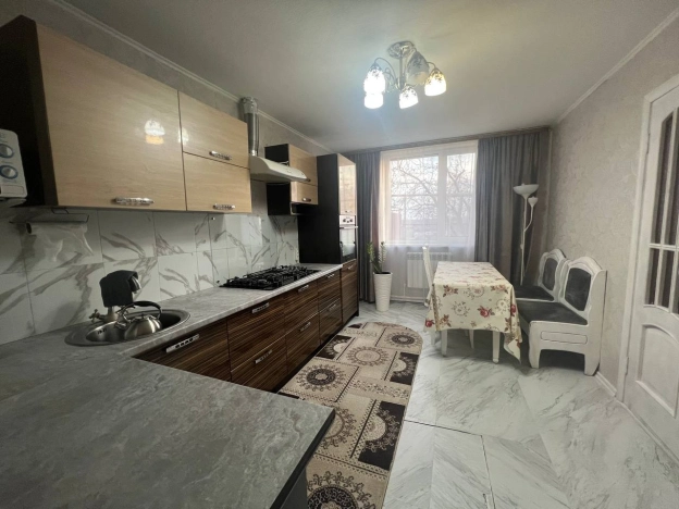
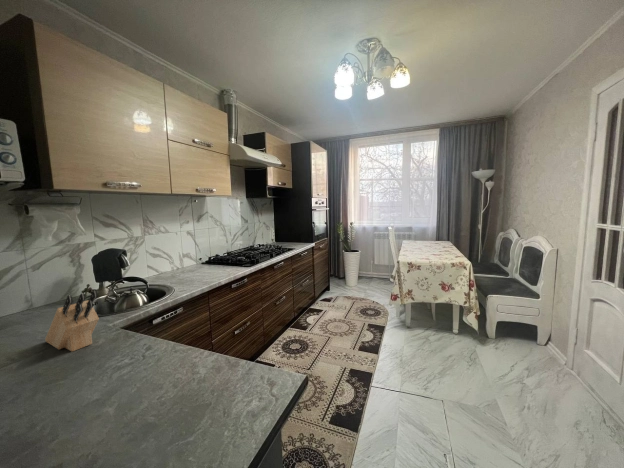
+ knife block [44,290,100,352]
